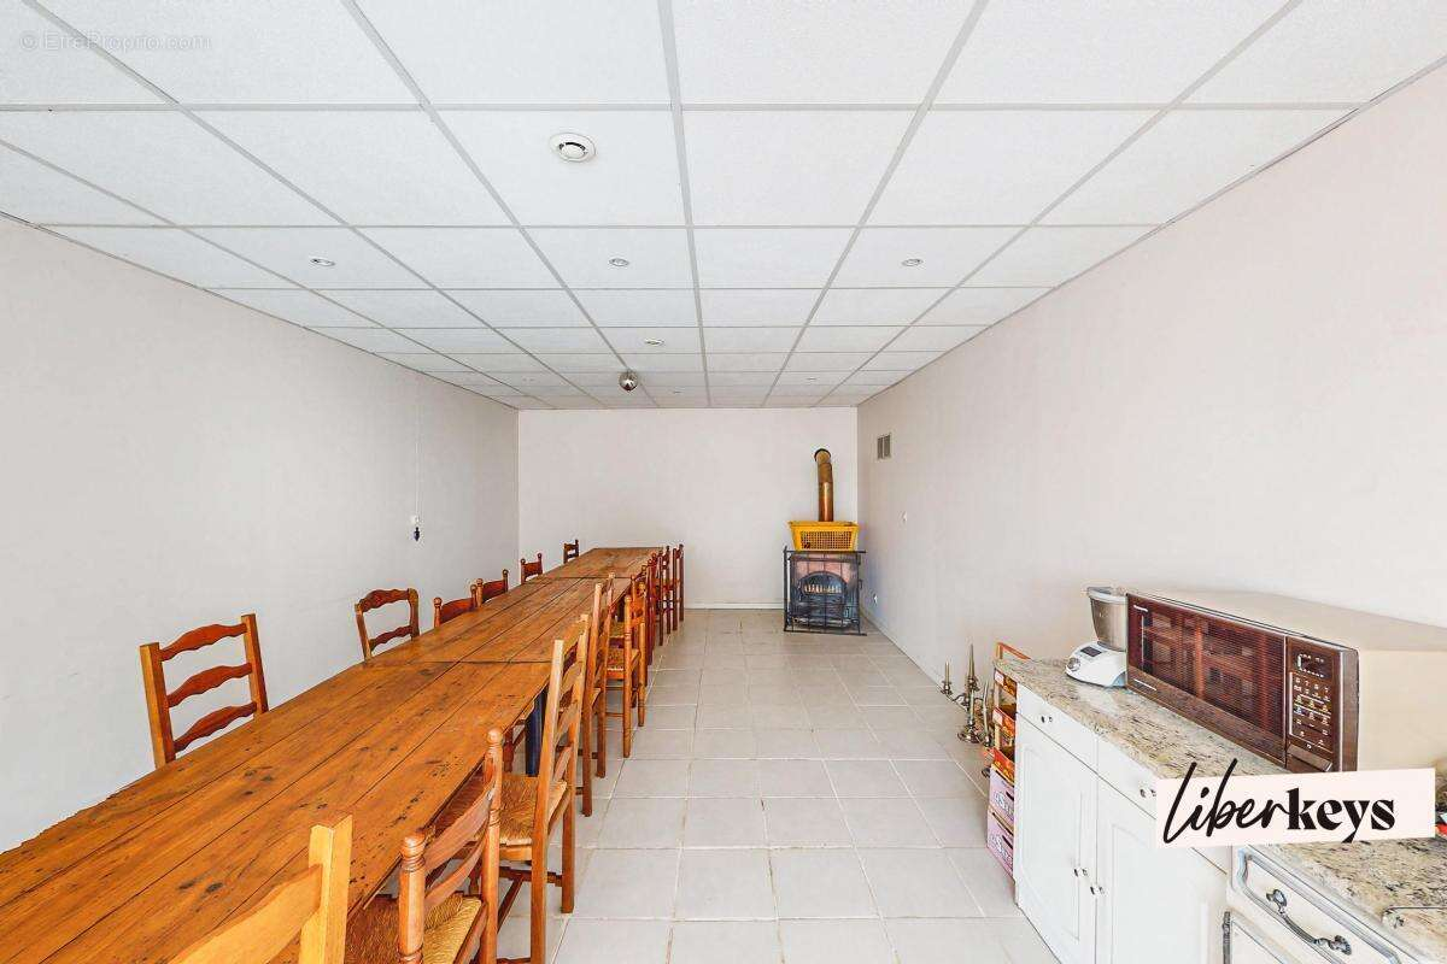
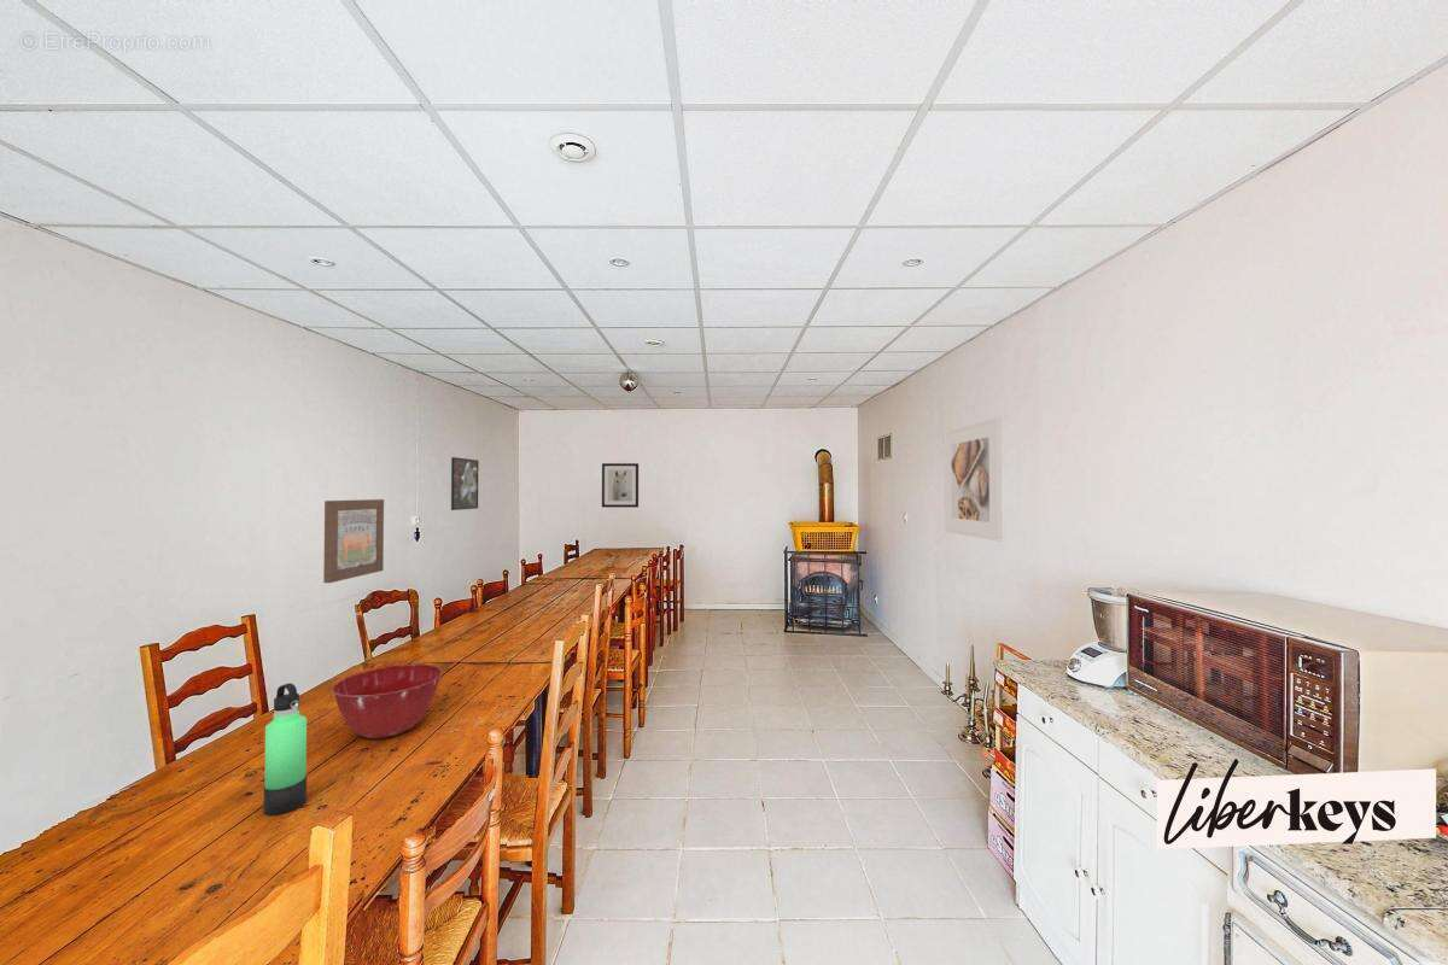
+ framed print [450,456,479,511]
+ wall art [601,462,640,509]
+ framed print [944,416,1003,543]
+ wall art [322,498,385,584]
+ mixing bowl [331,663,443,739]
+ thermos bottle [262,682,308,817]
